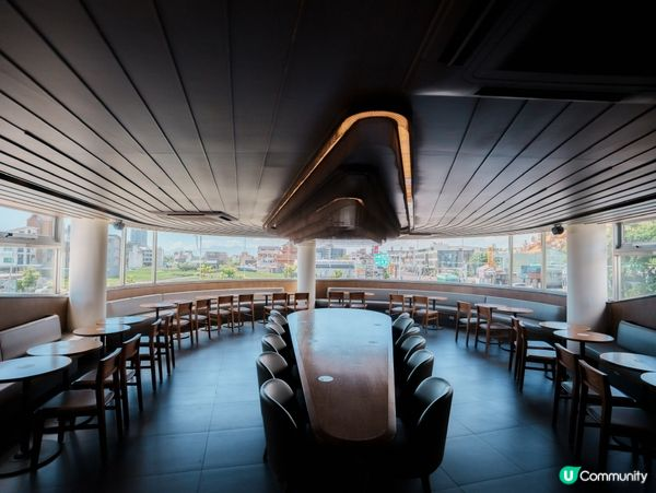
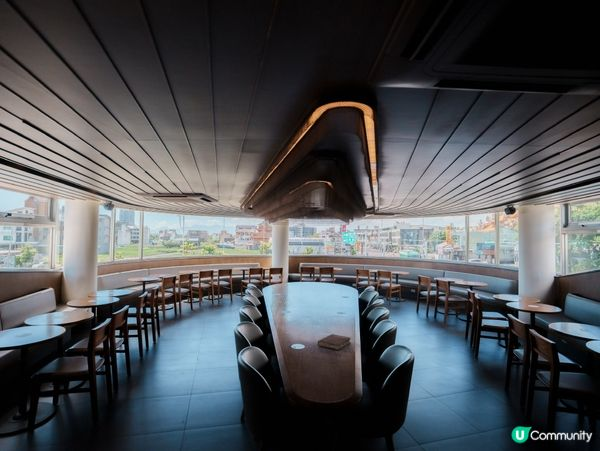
+ hardback book [317,333,352,351]
